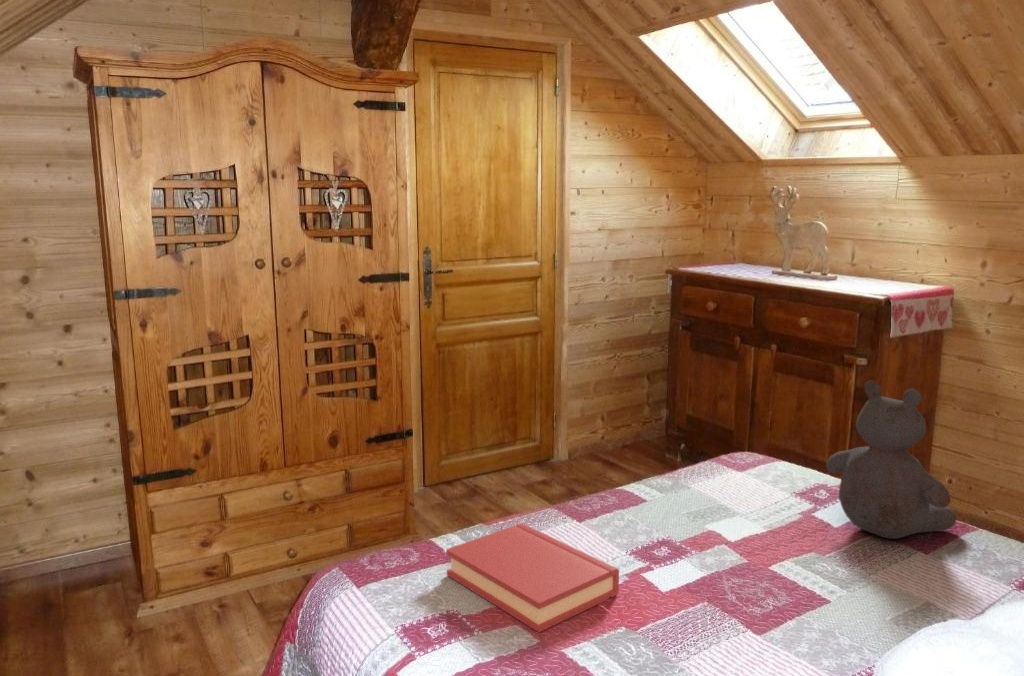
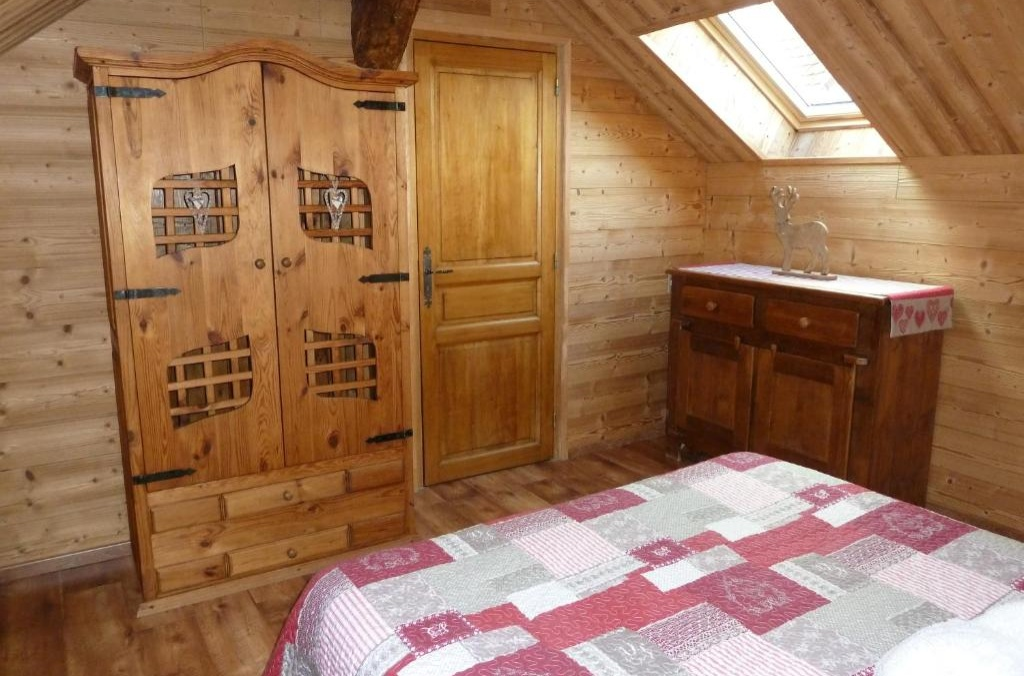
- teddy bear [825,379,958,540]
- hardback book [445,522,620,633]
